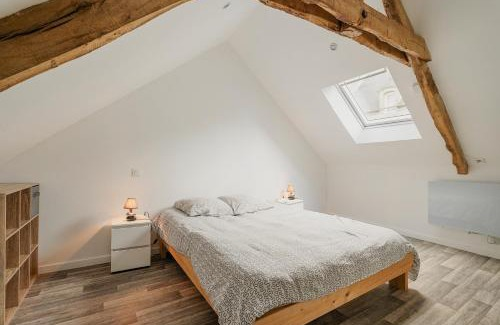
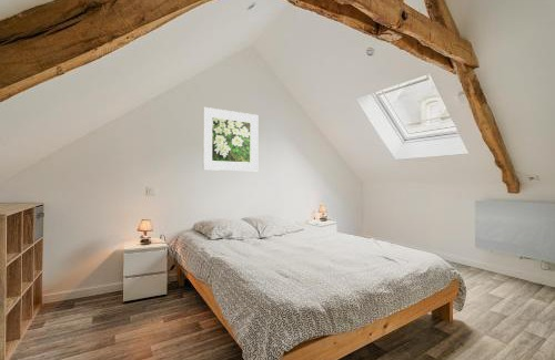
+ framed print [202,106,259,172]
